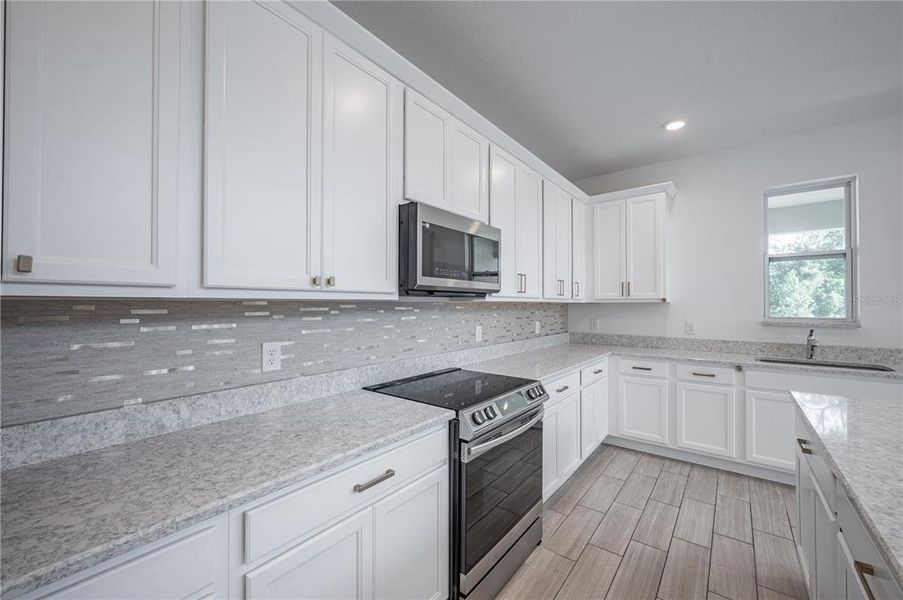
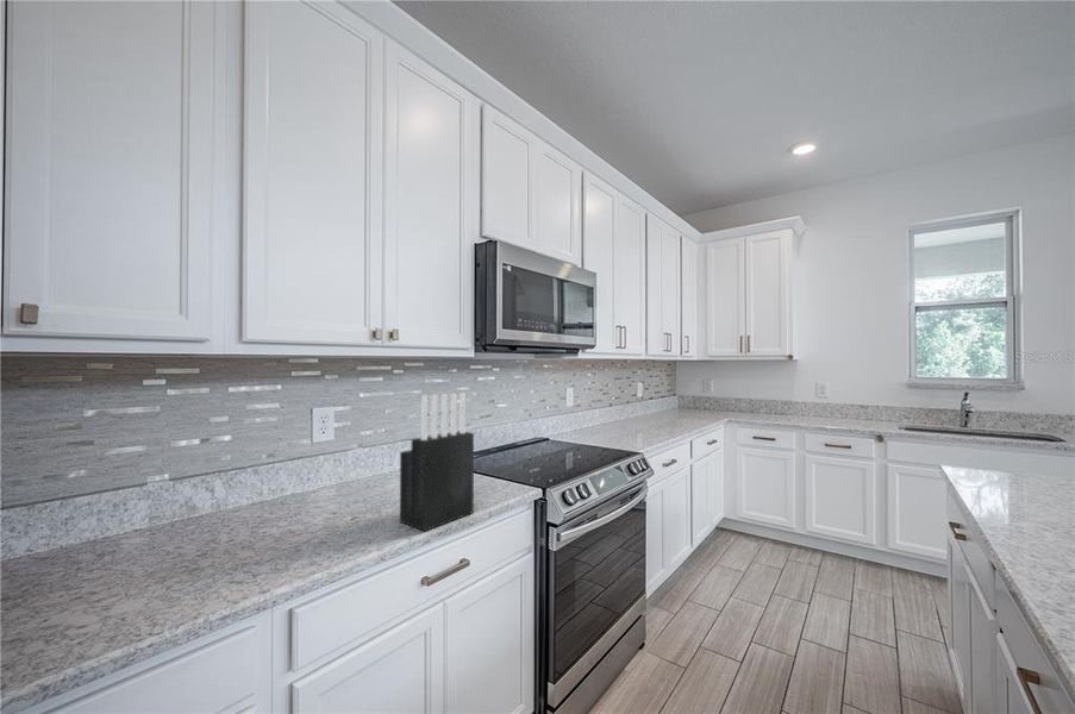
+ knife block [399,392,475,532]
